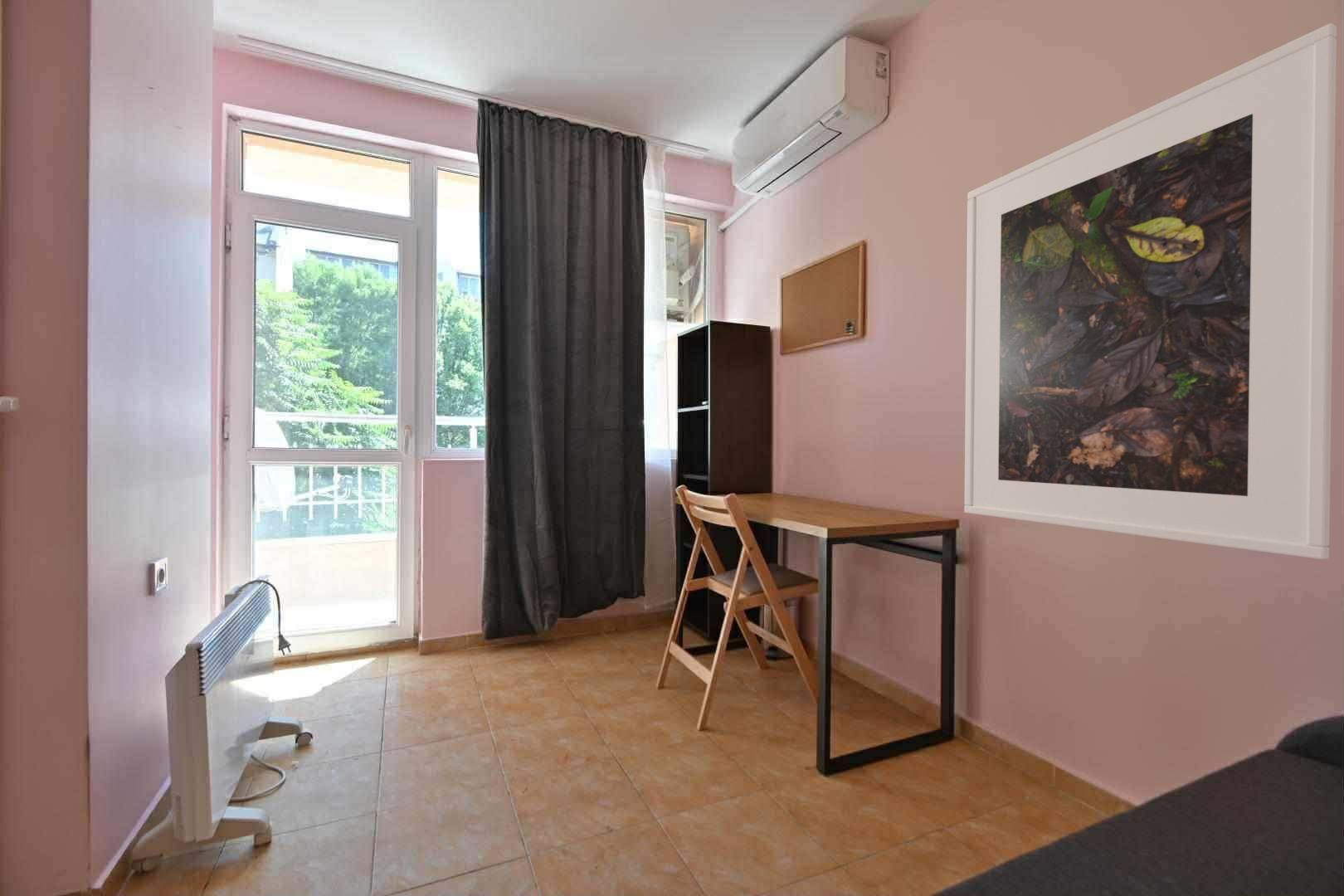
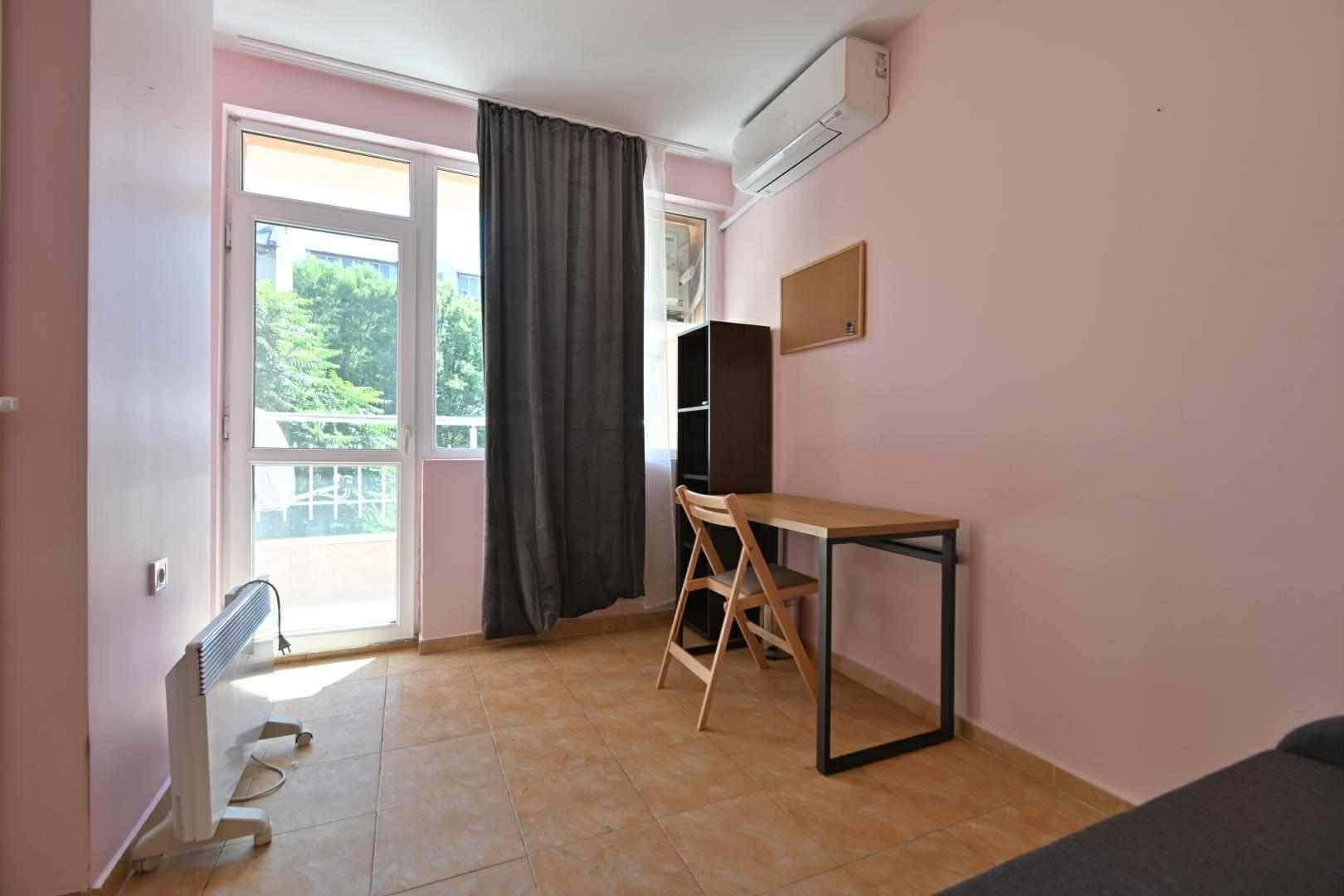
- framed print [963,22,1337,560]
